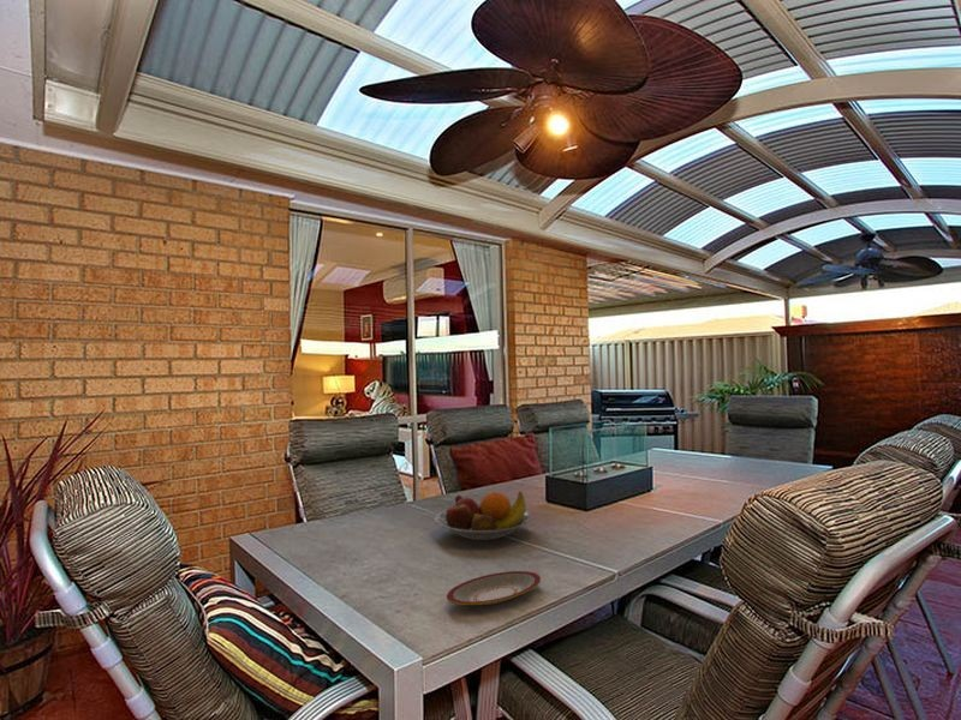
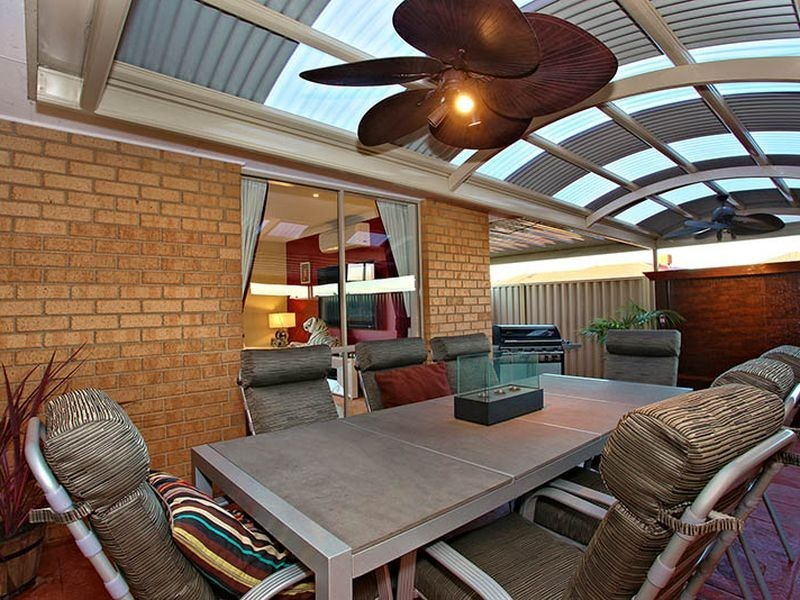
- plate [446,570,542,606]
- fruit bowl [434,491,532,541]
